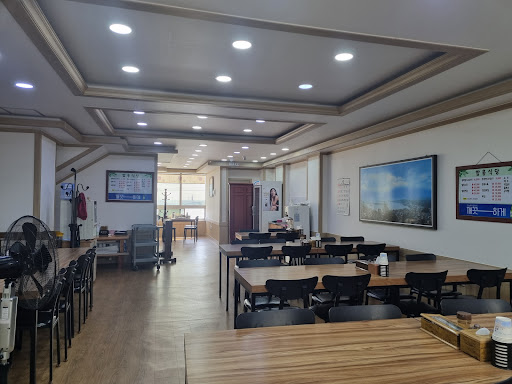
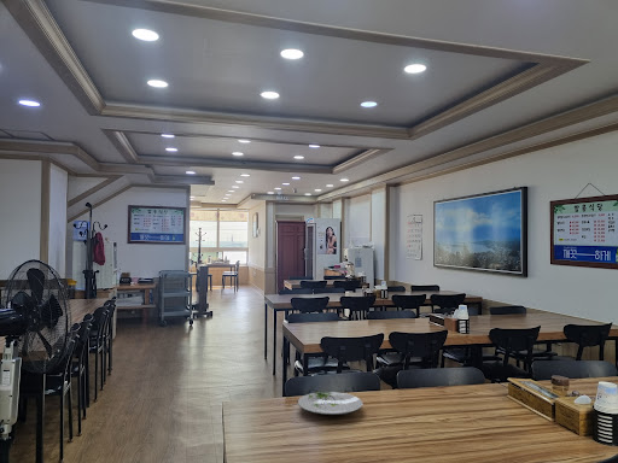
+ plate [297,391,365,416]
